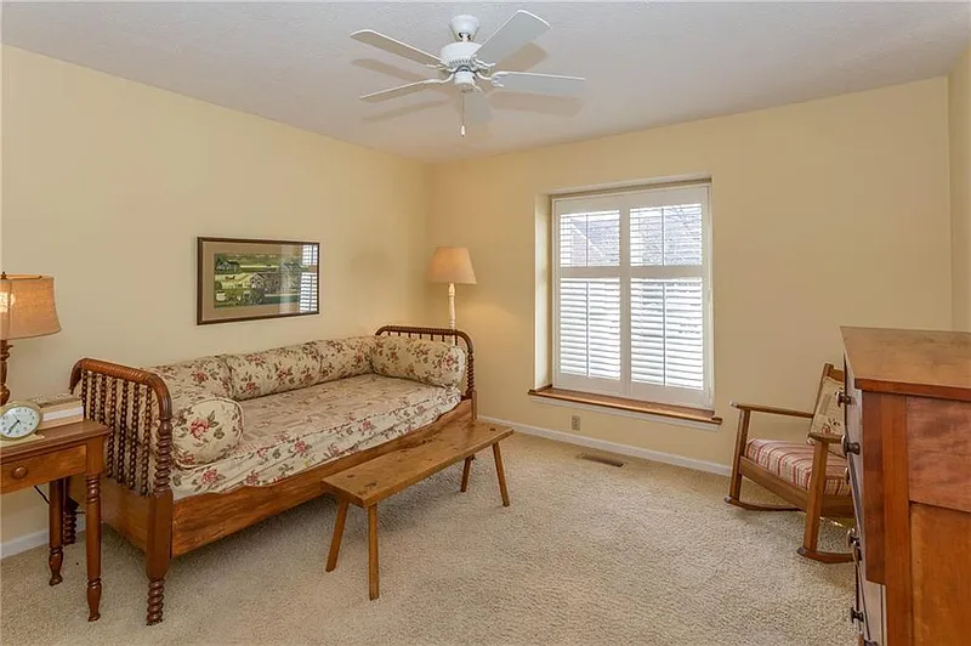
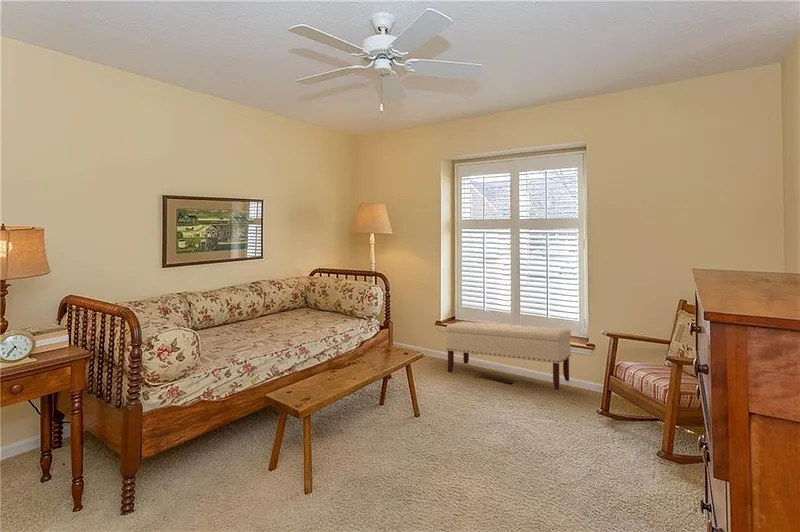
+ bench [445,321,572,391]
